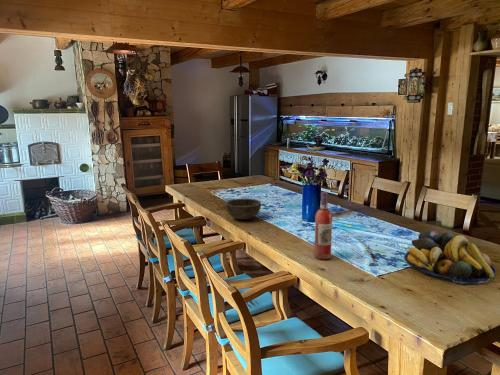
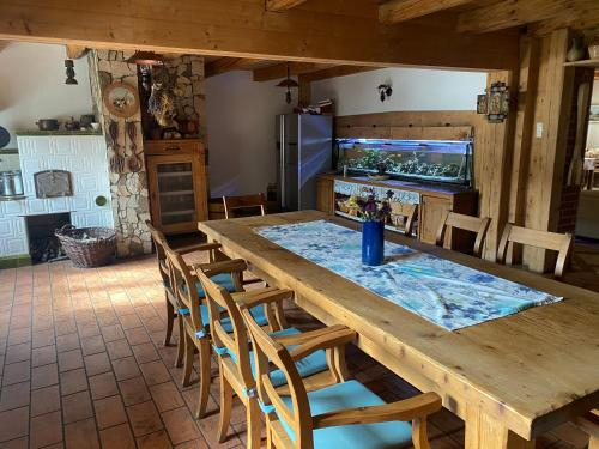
- bowl [224,198,262,220]
- fruit bowl [403,229,497,285]
- wine bottle [313,190,333,260]
